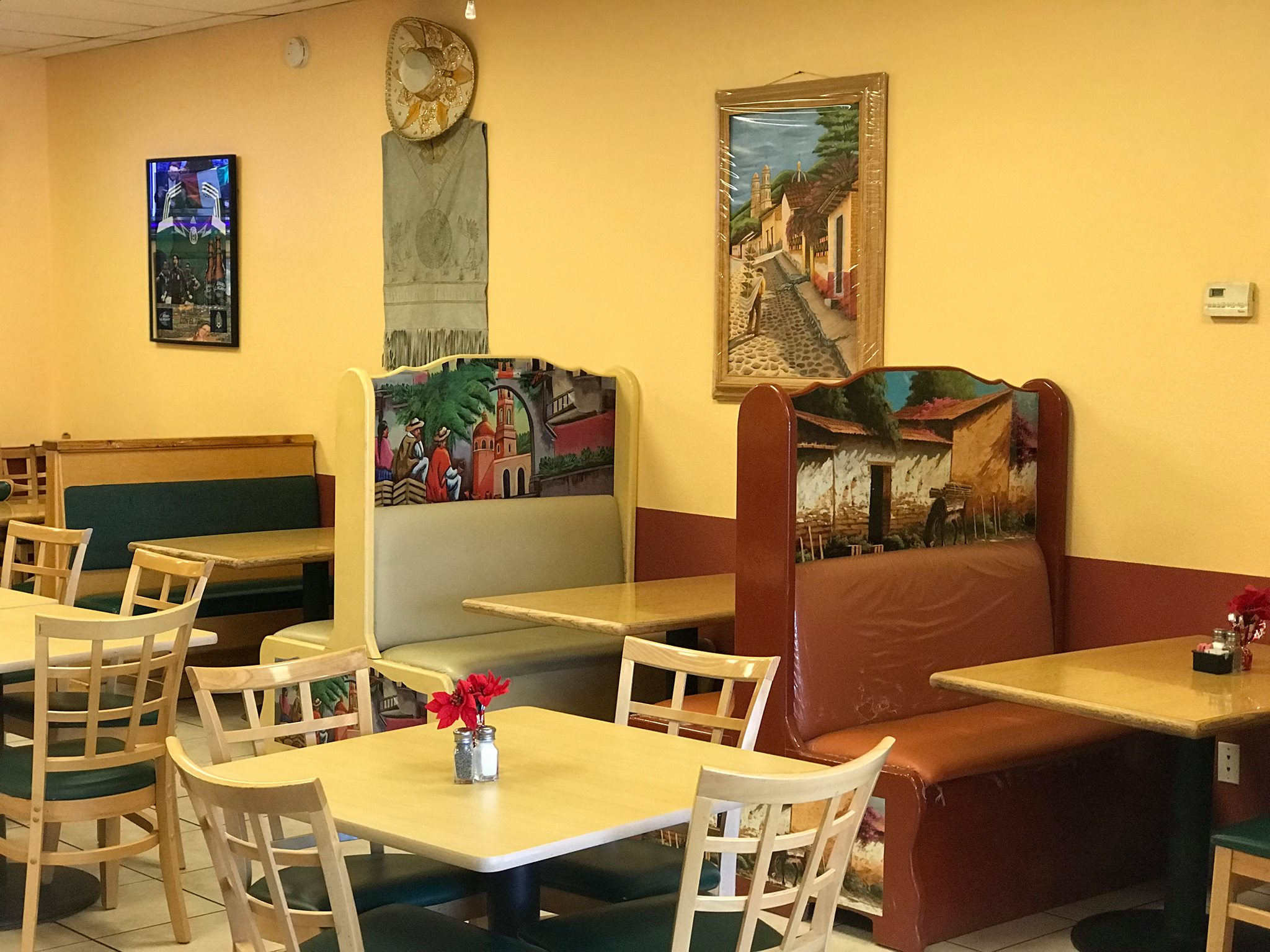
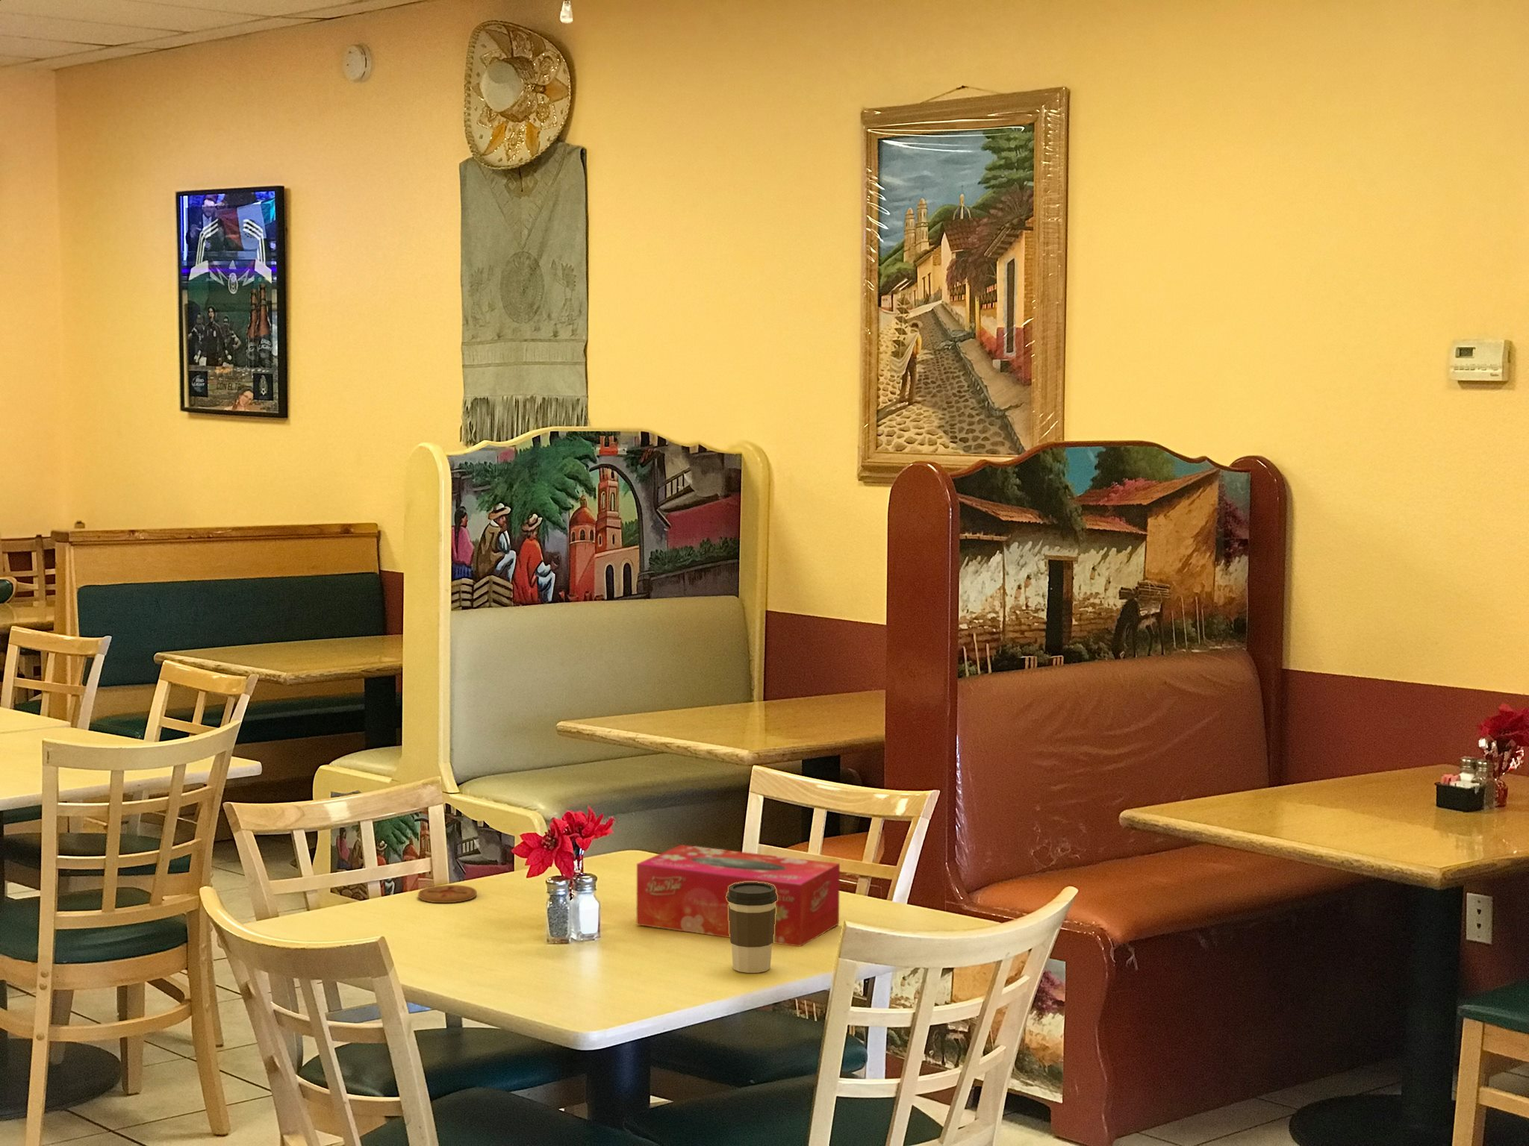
+ coaster [418,884,478,904]
+ tissue box [636,844,840,947]
+ coffee cup [726,882,778,974]
